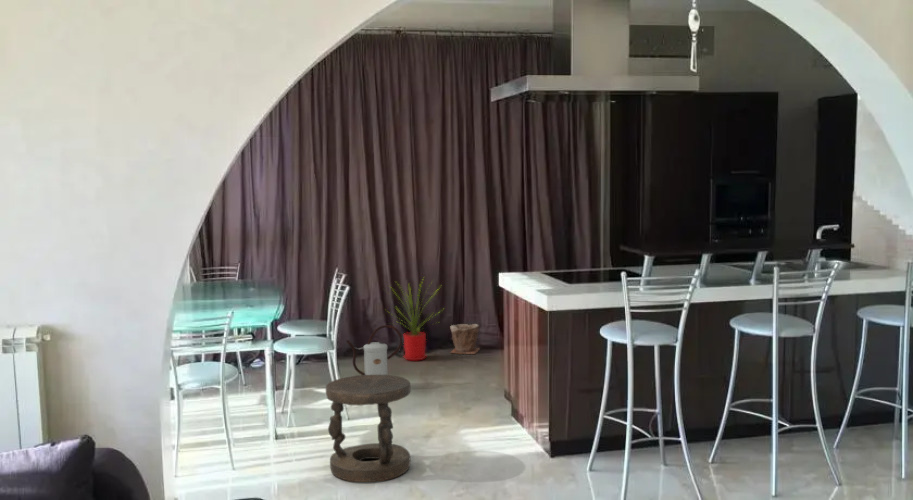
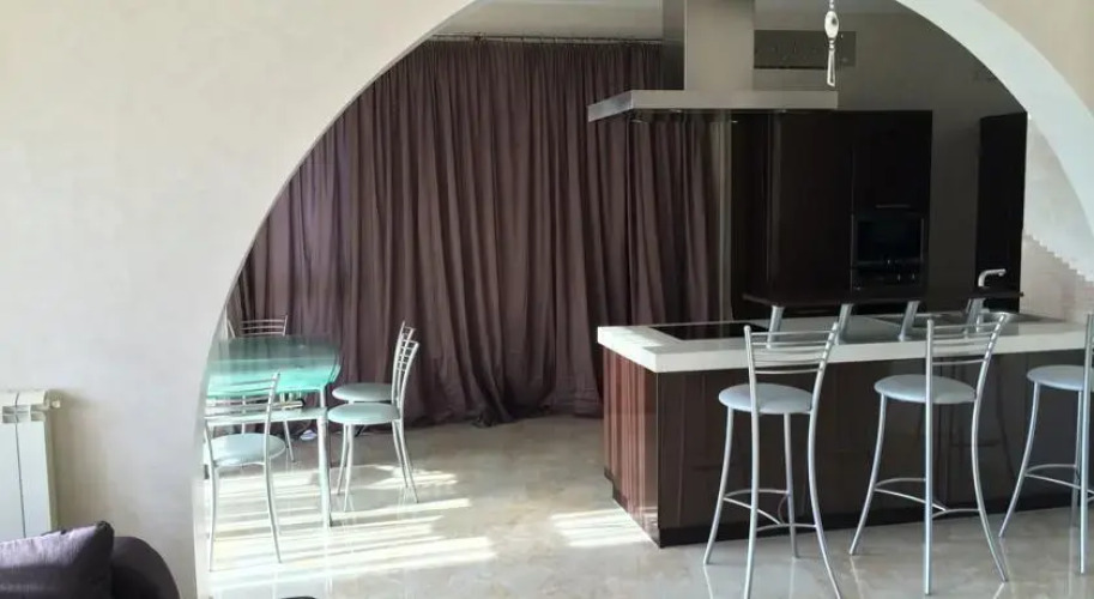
- house plant [384,277,444,362]
- plant pot [449,323,481,355]
- stool [325,374,412,483]
- watering can [345,324,403,375]
